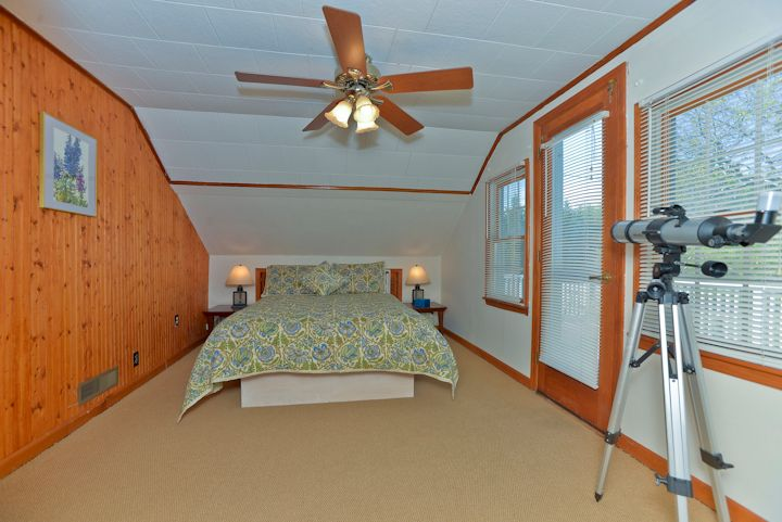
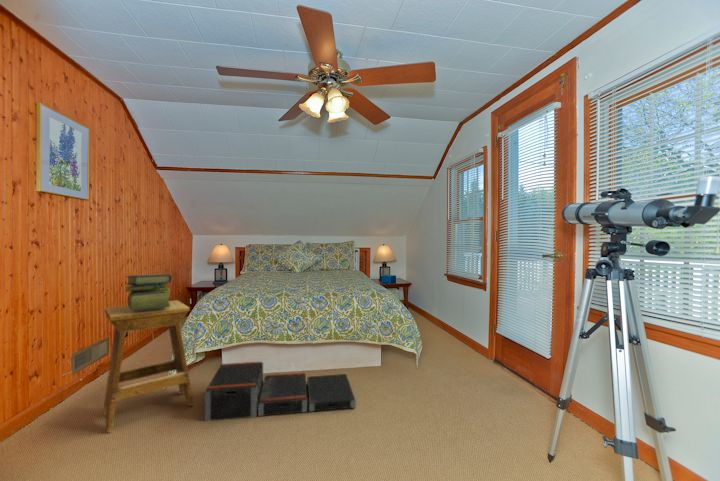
+ stool [102,299,194,434]
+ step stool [204,361,356,422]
+ stack of books [123,273,173,311]
